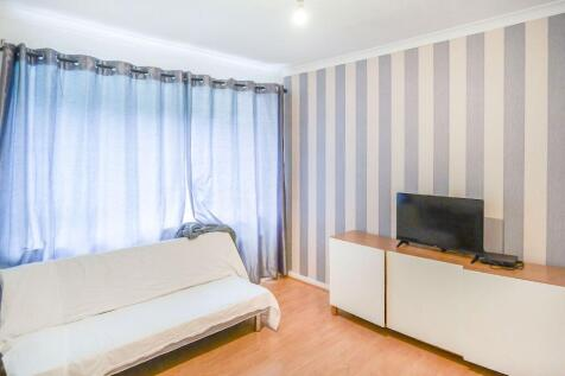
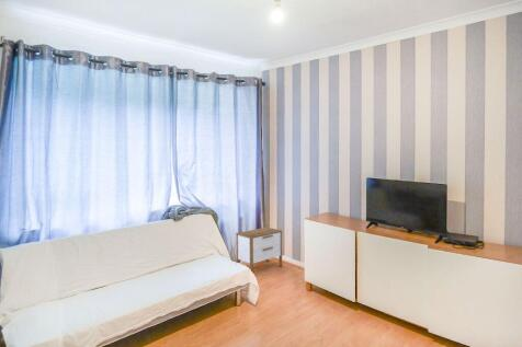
+ nightstand [235,227,283,274]
